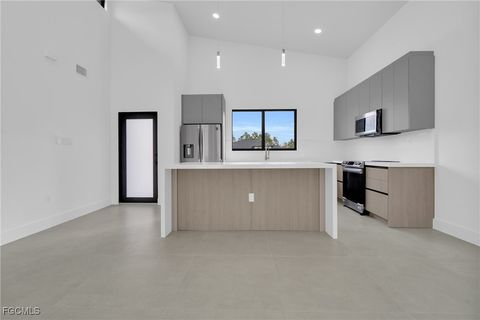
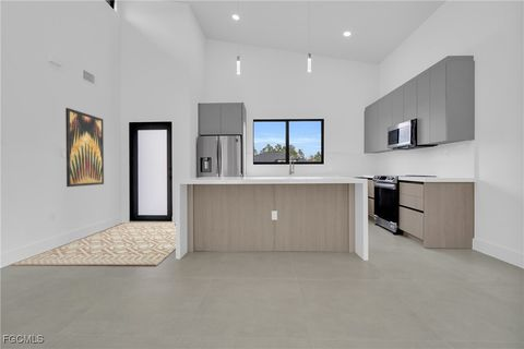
+ rug [10,221,177,267]
+ wall art [64,107,105,188]
